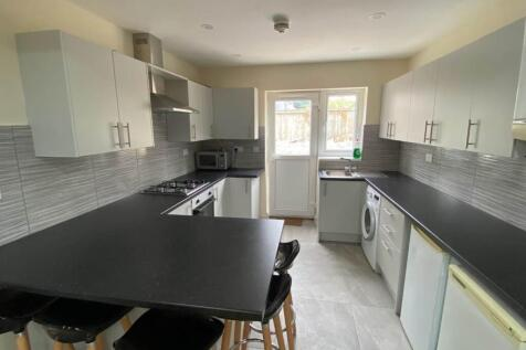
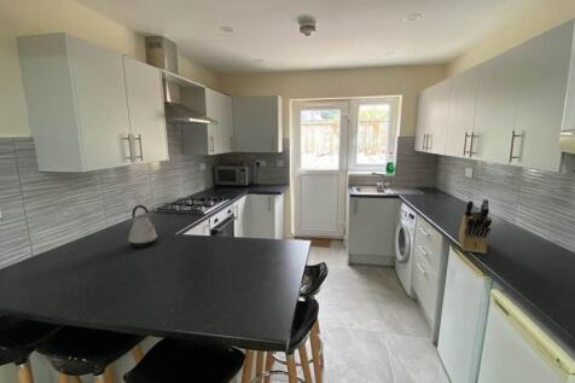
+ kettle [127,204,158,249]
+ knife block [458,198,493,255]
